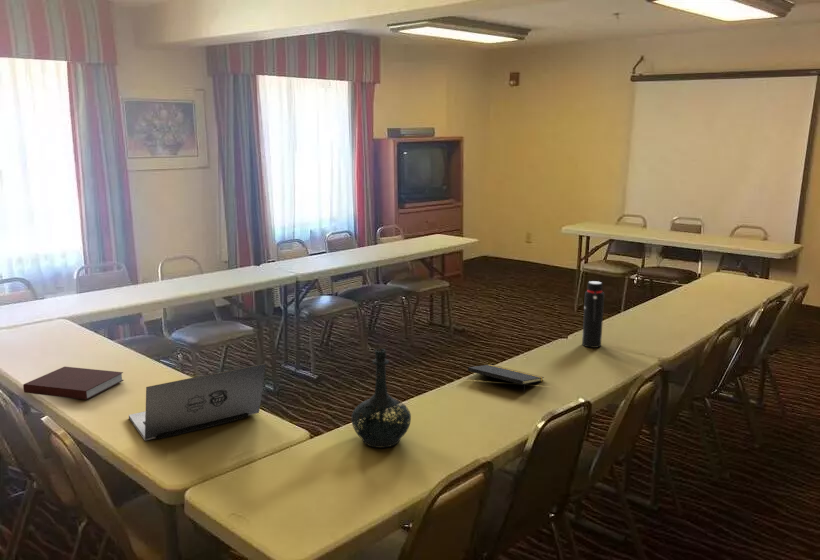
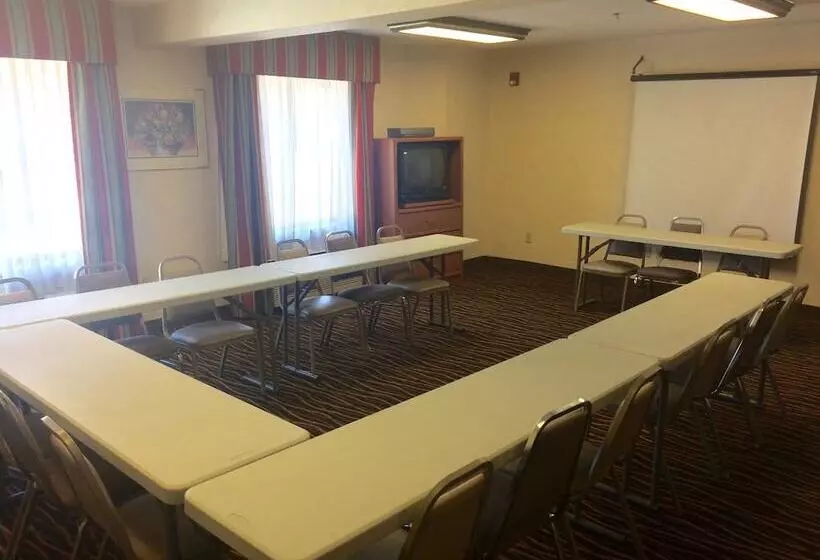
- notepad [467,364,545,395]
- laptop [128,362,267,441]
- notebook [22,366,125,401]
- water bottle [581,280,605,349]
- bottle [351,348,412,449]
